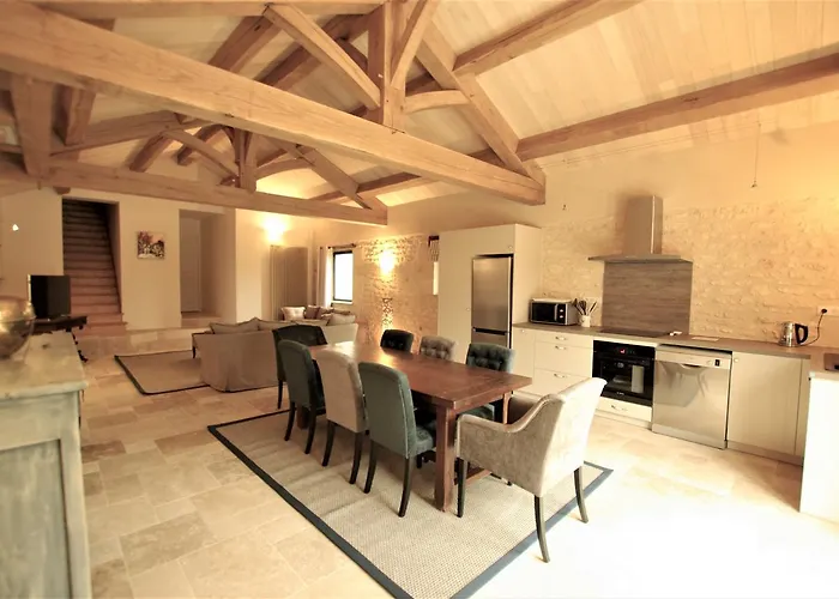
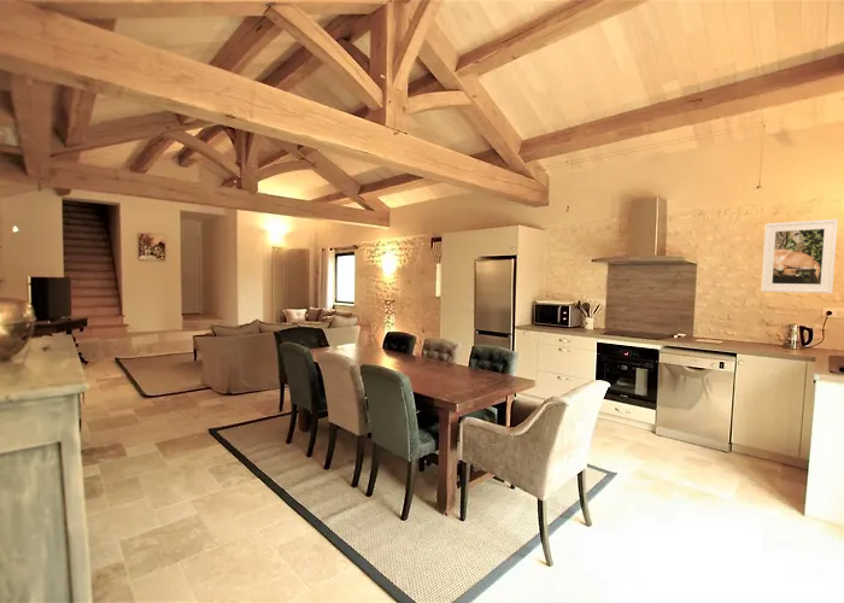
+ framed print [760,218,839,294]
